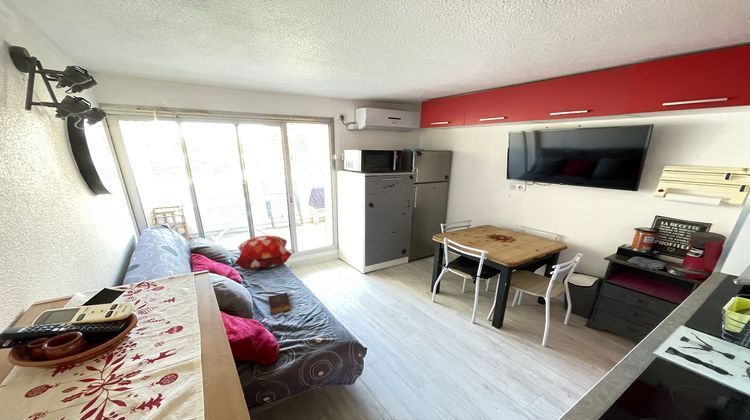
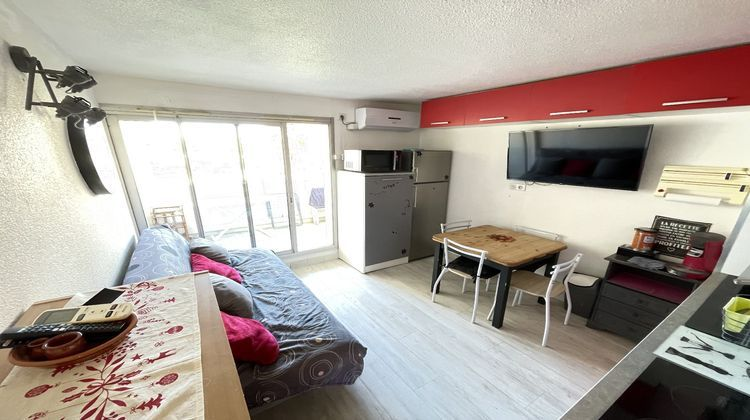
- decorative pillow [234,235,293,270]
- book [267,292,292,316]
